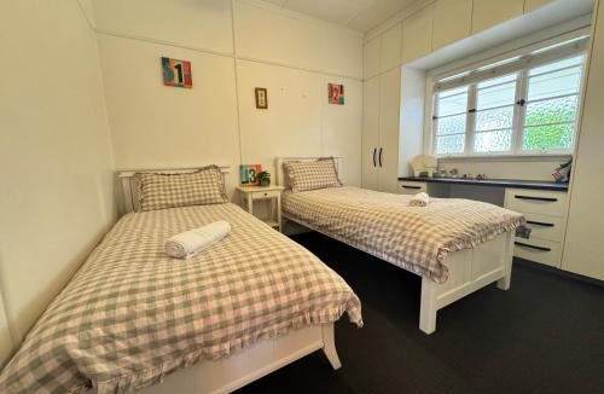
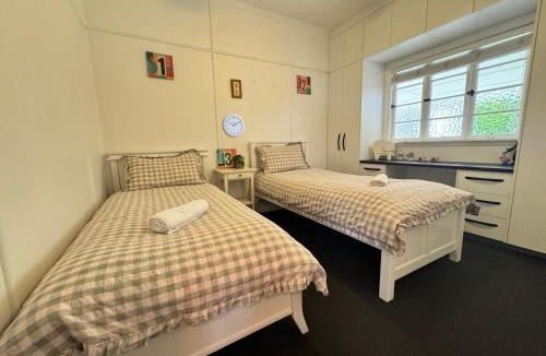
+ wall clock [221,112,246,139]
